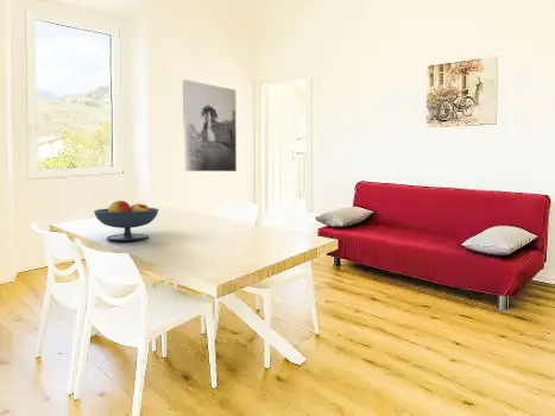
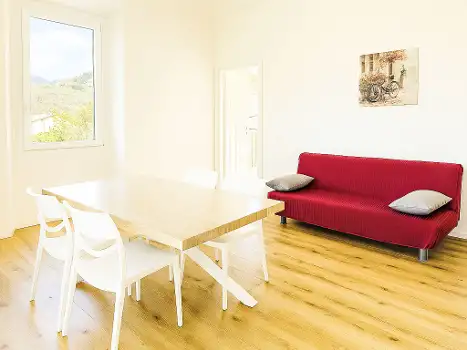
- fruit bowl [93,200,160,241]
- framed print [182,78,238,172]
